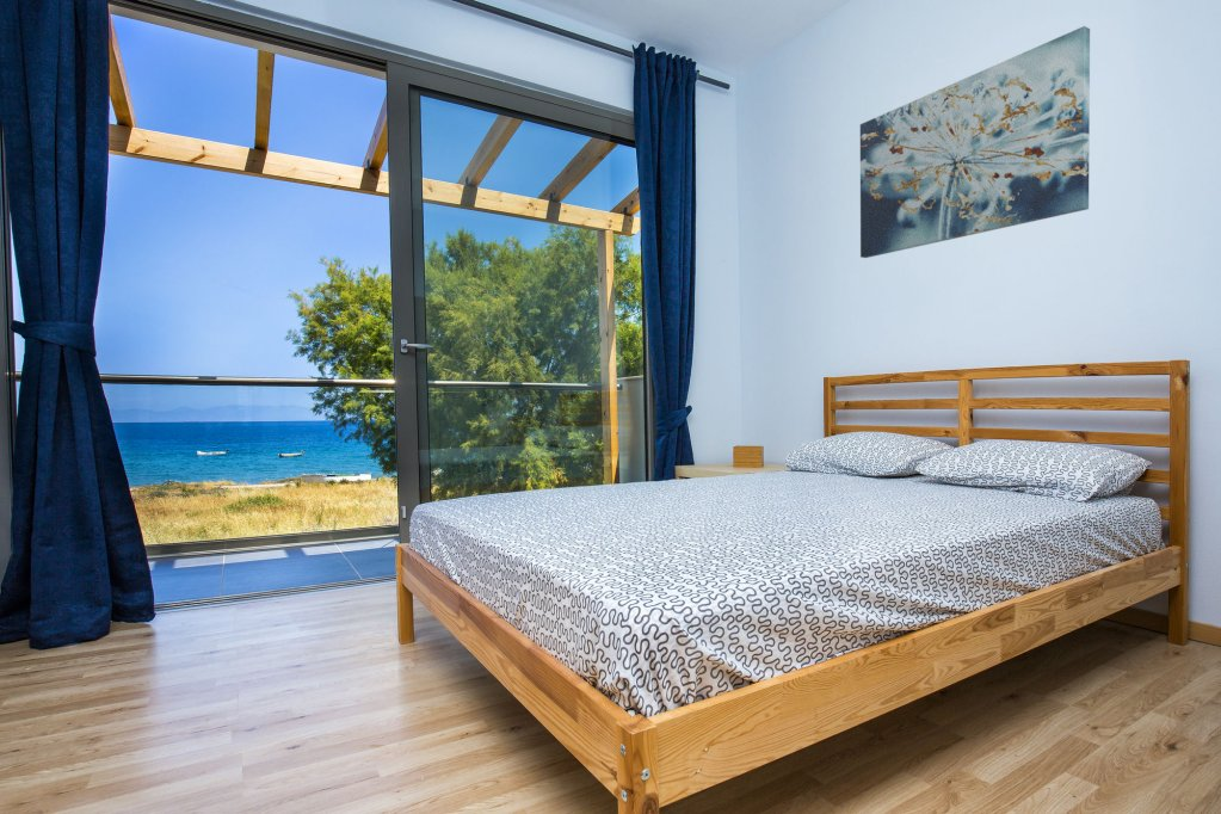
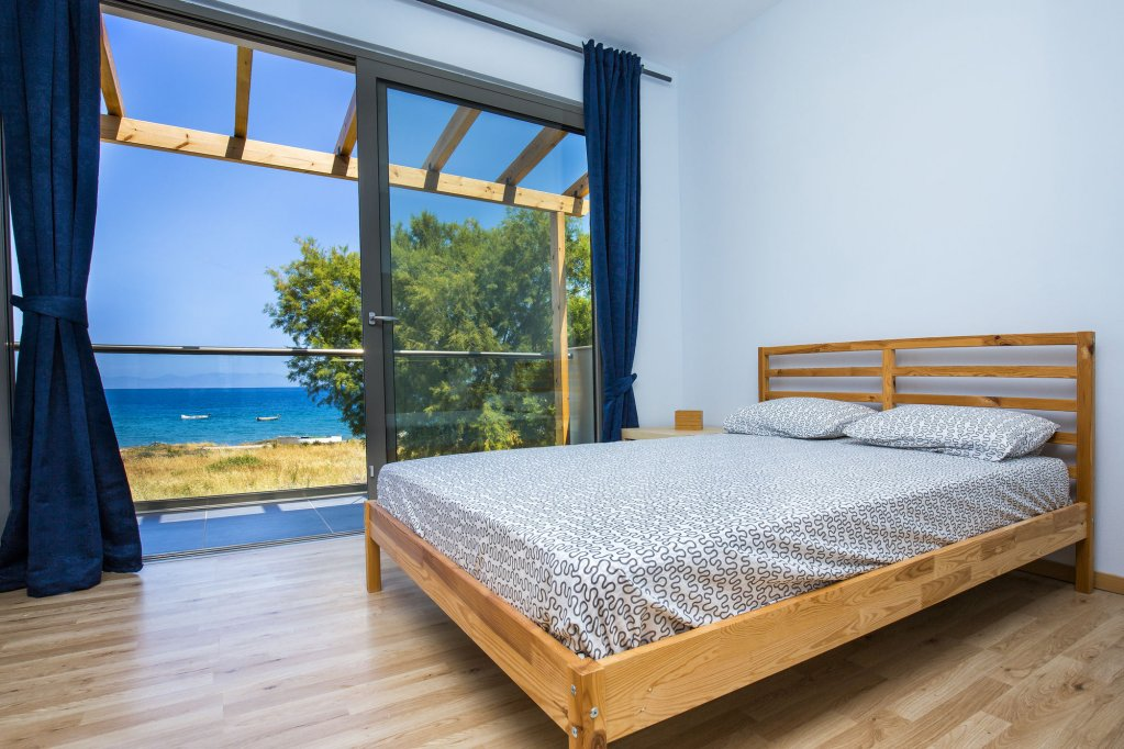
- wall art [859,25,1091,259]
